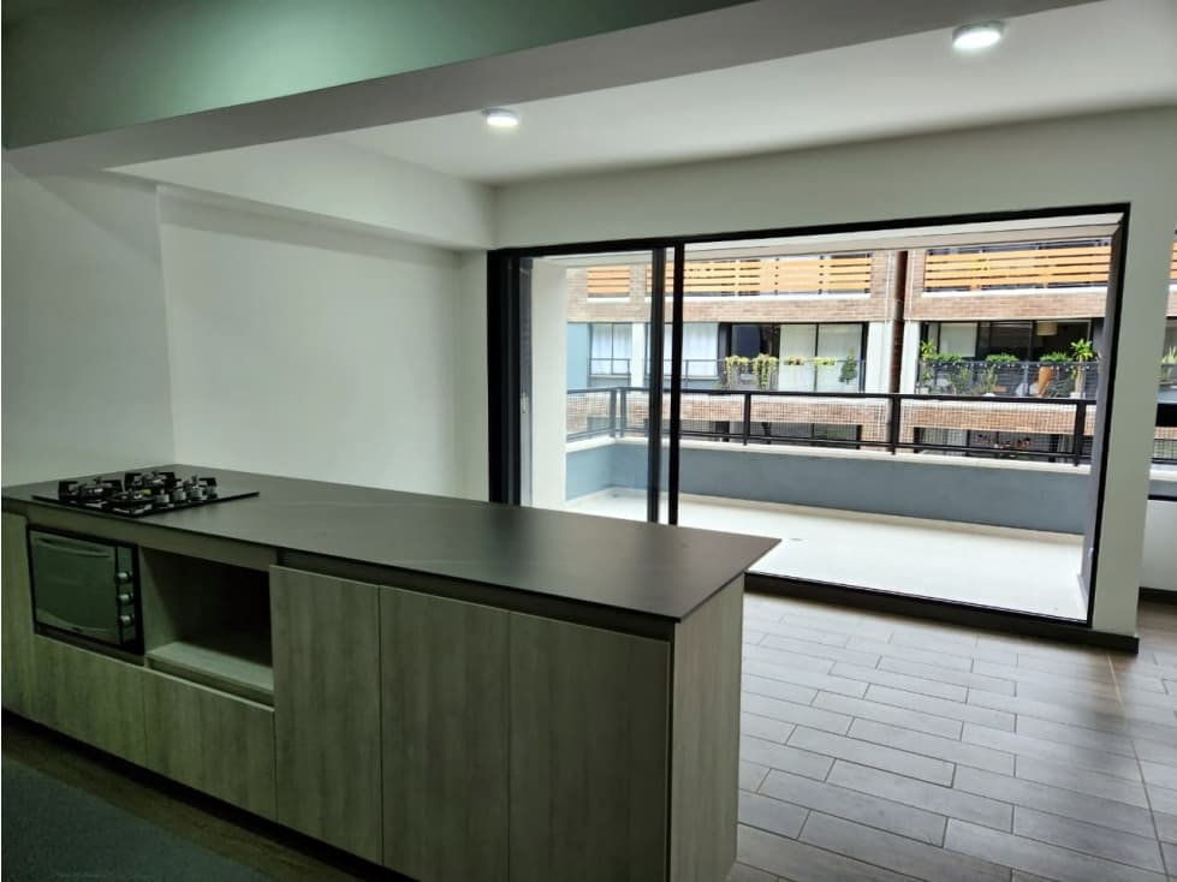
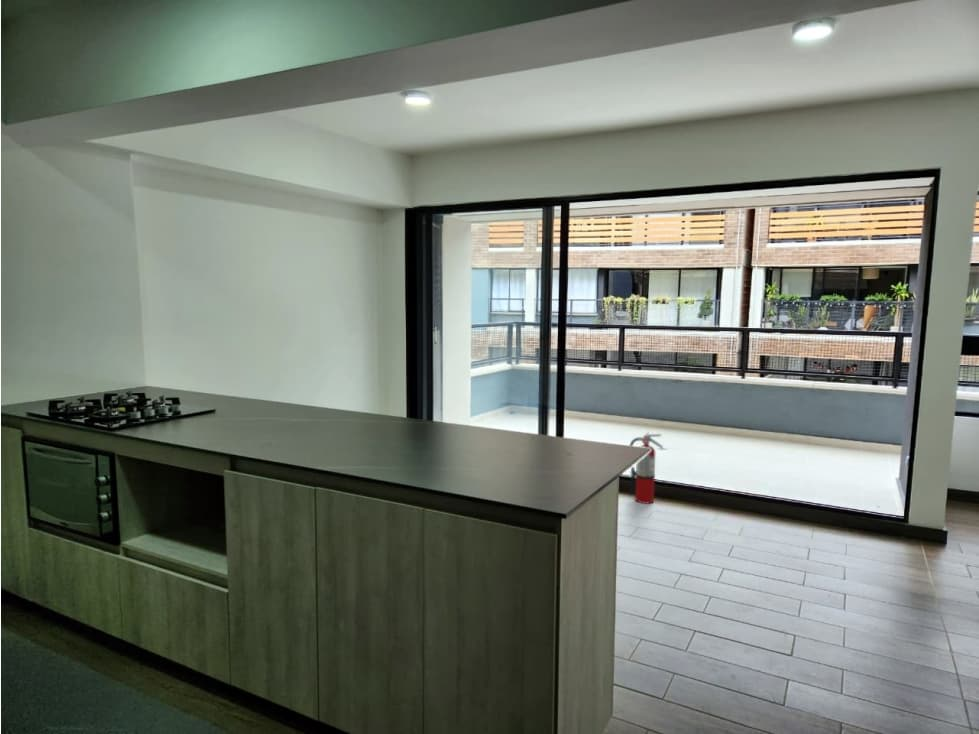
+ fire extinguisher [629,431,664,505]
